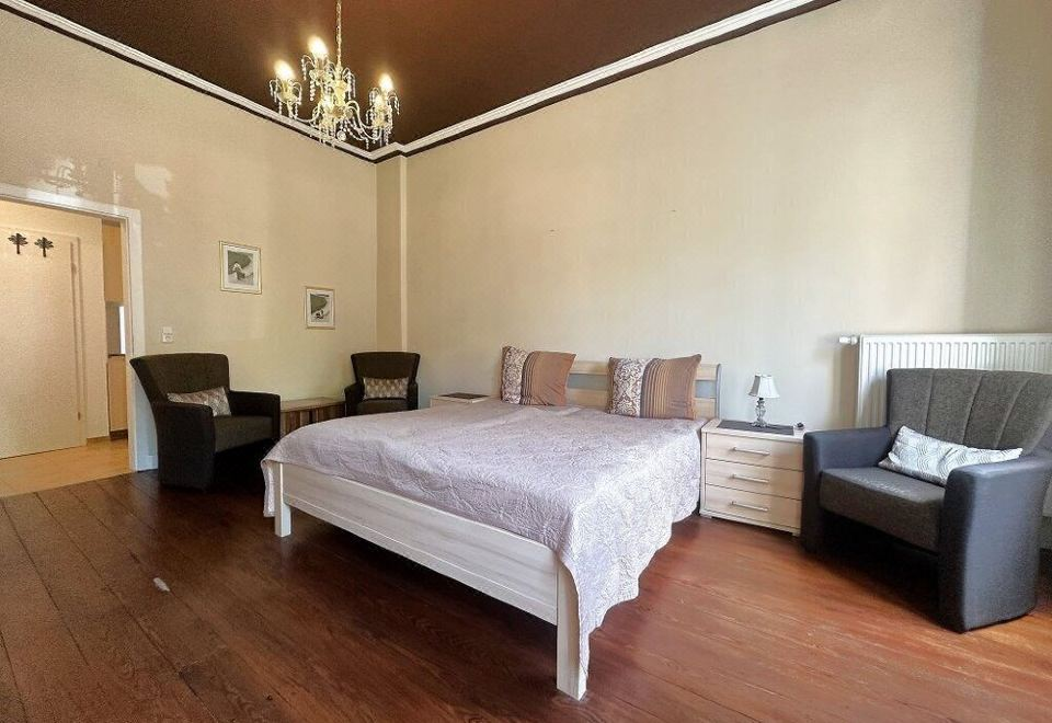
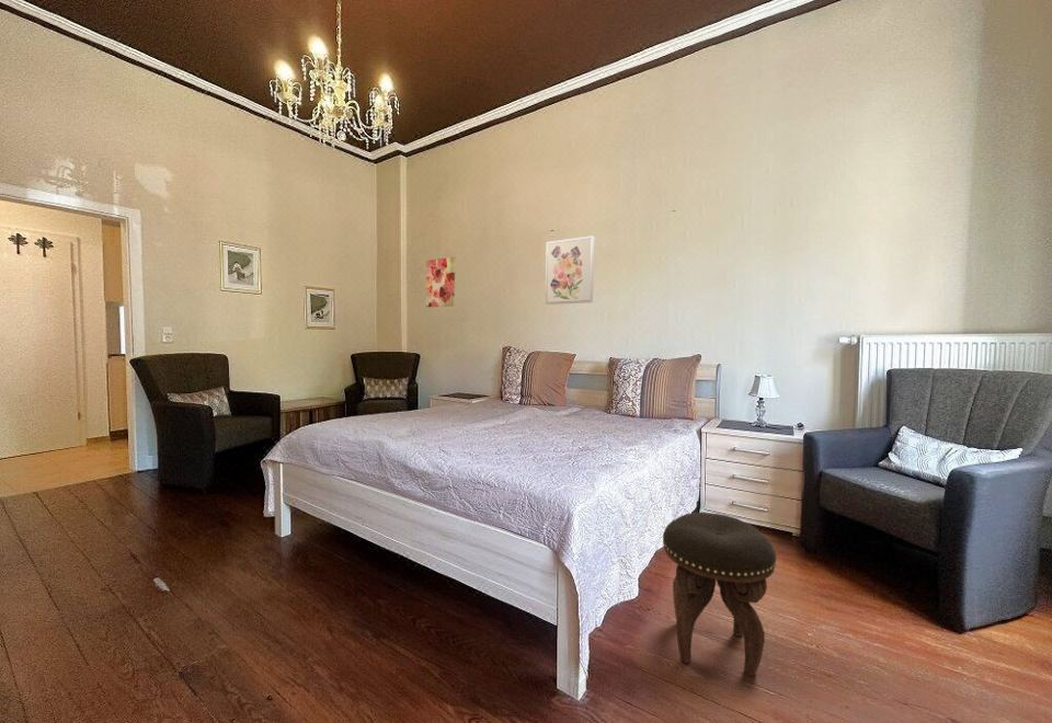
+ footstool [662,512,777,677]
+ wall art [545,236,595,306]
+ wall art [425,256,456,308]
